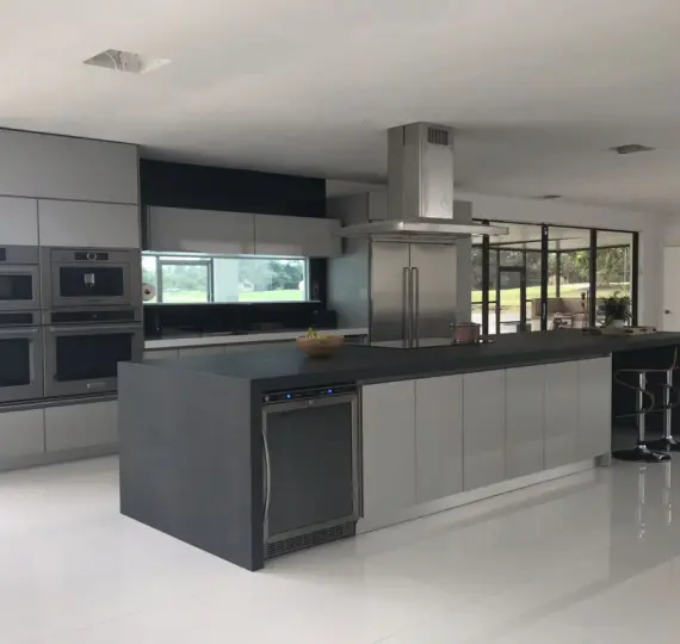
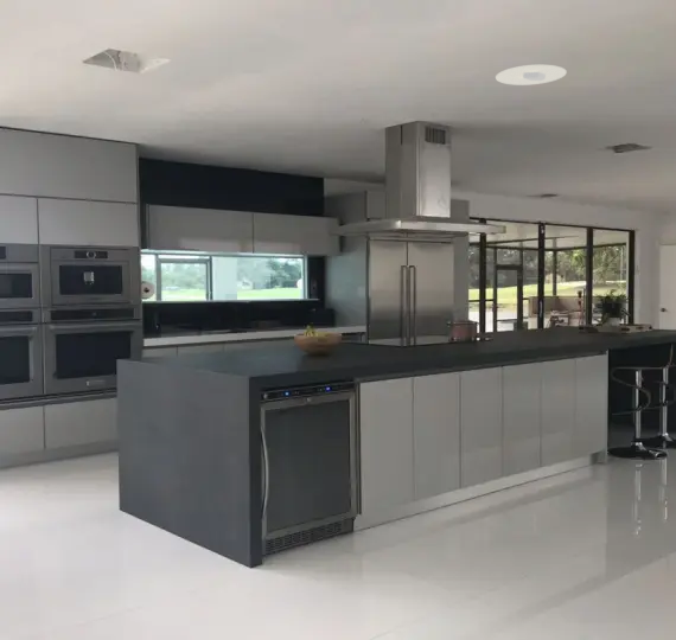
+ recessed light [495,64,568,87]
